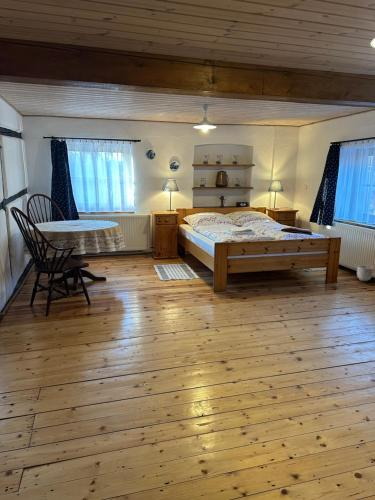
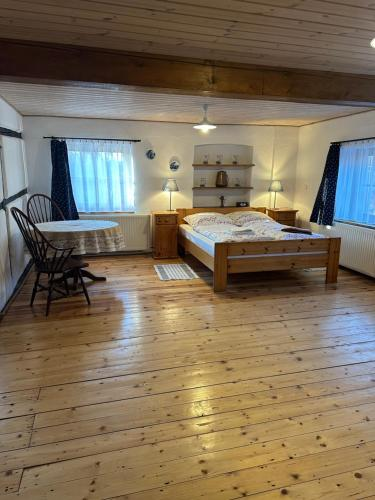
- planter [356,264,374,282]
